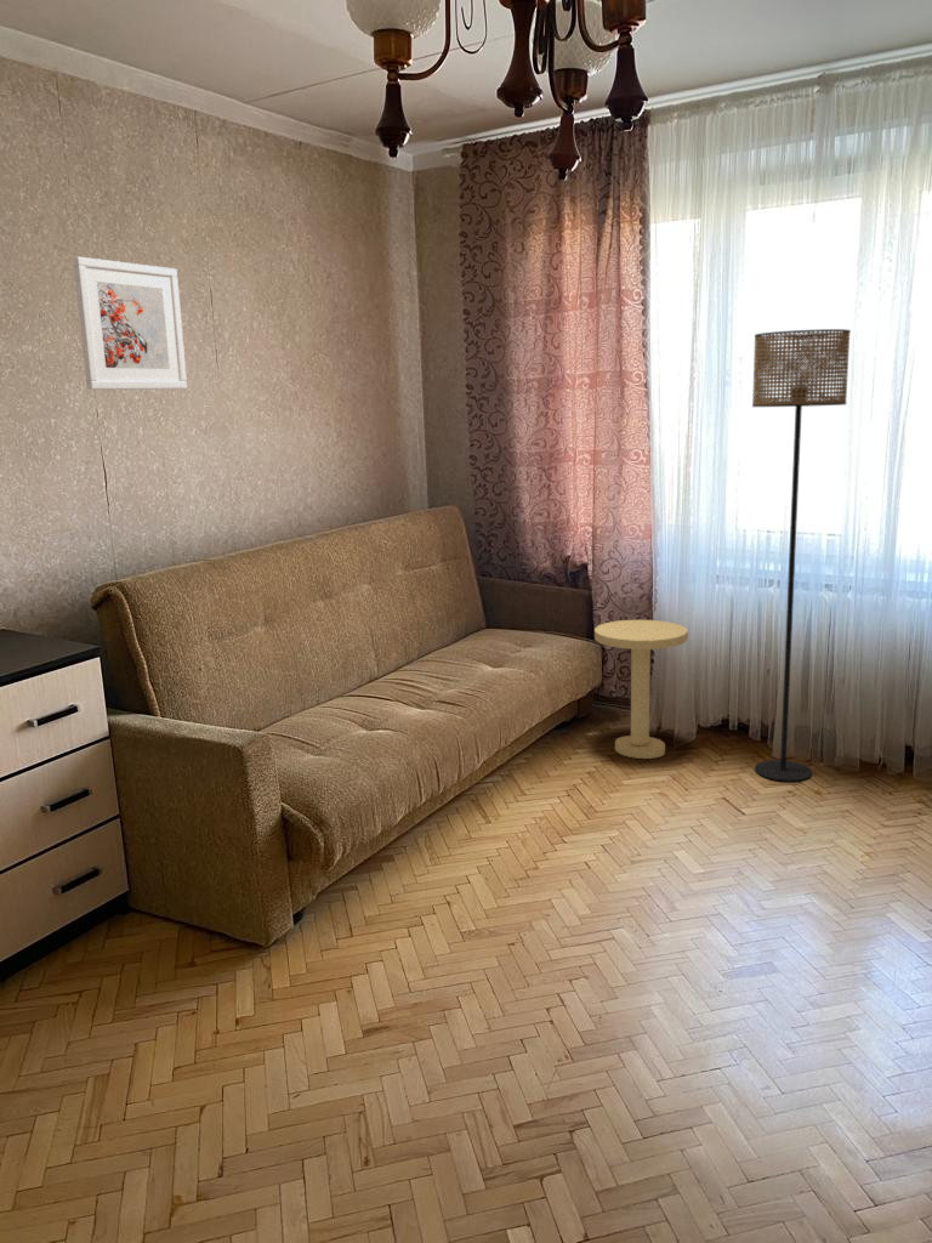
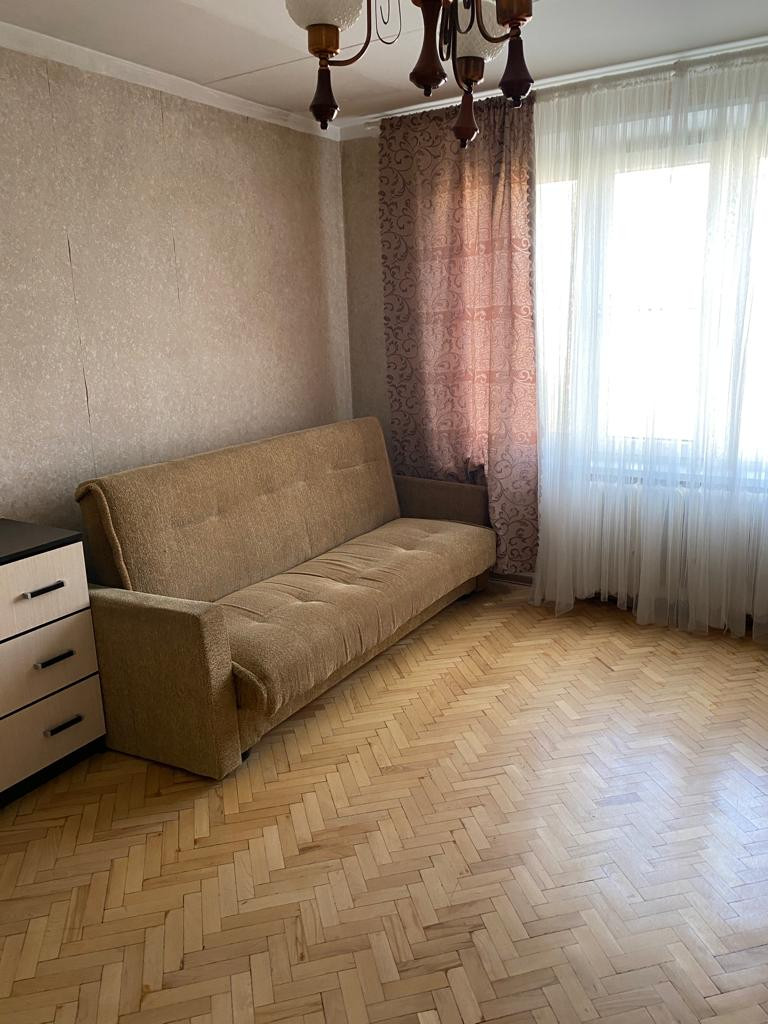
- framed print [72,256,188,391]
- floor lamp [751,328,852,783]
- side table [593,619,689,760]
